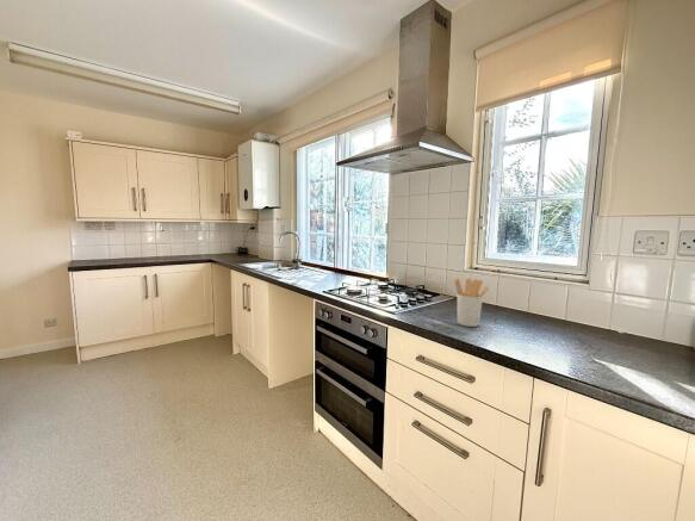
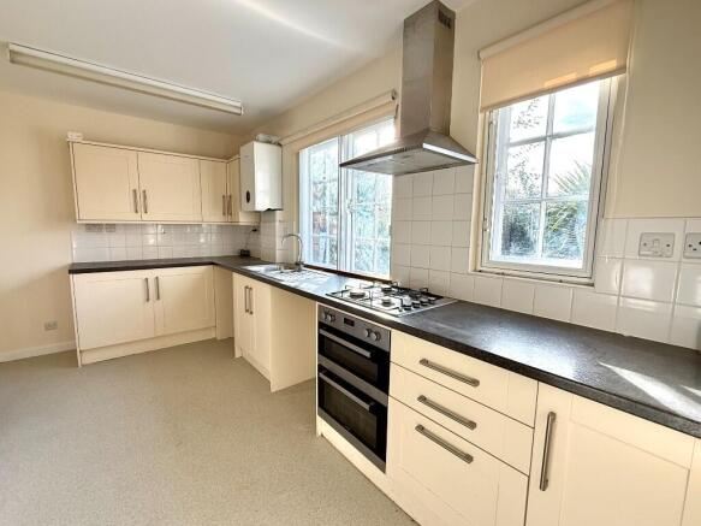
- utensil holder [454,278,490,328]
